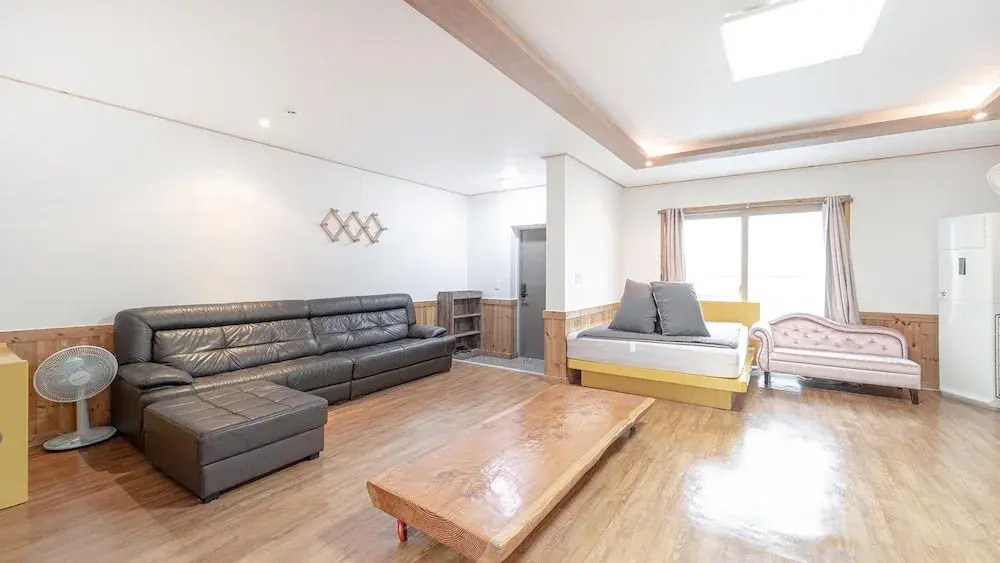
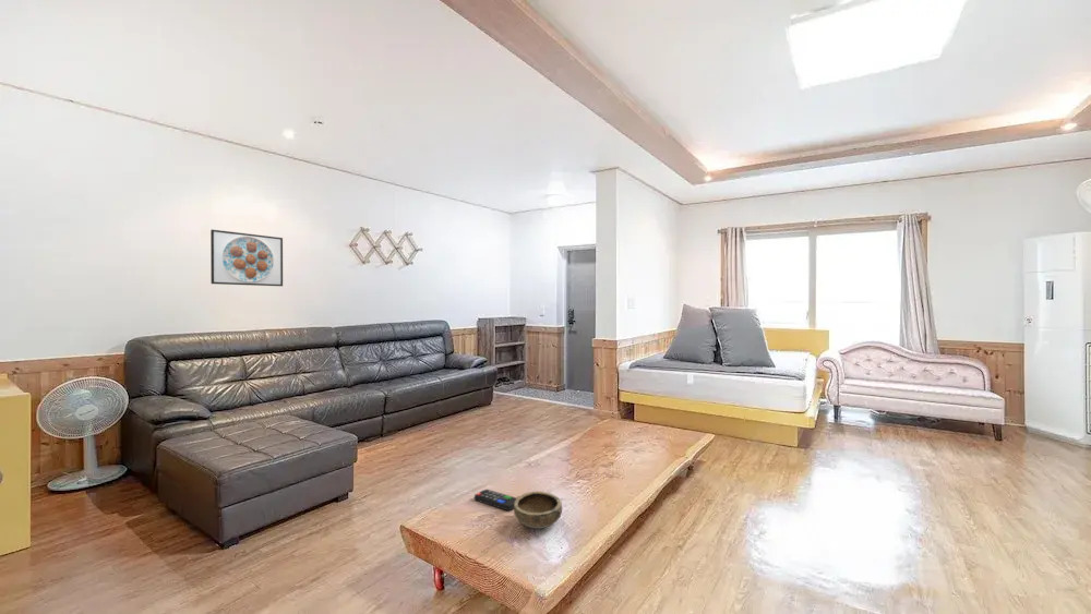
+ bowl [513,490,563,530]
+ remote control [473,489,517,511]
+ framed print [209,229,284,287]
